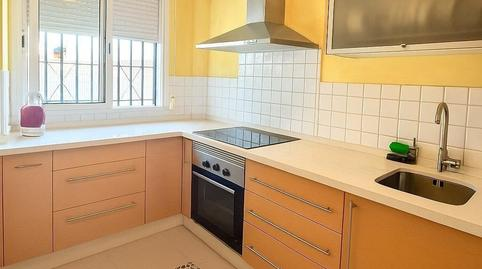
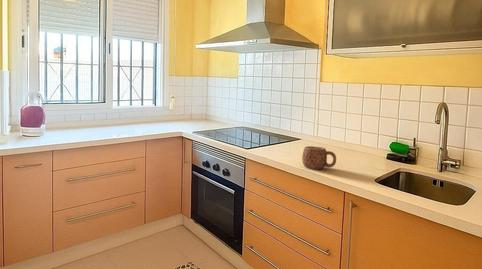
+ mug [301,145,337,170]
